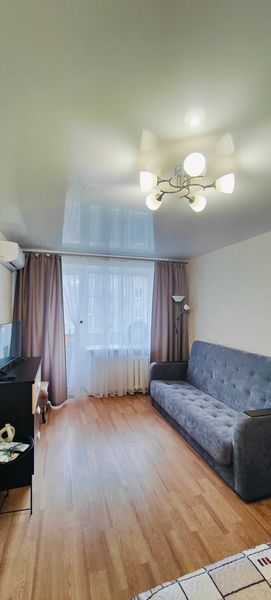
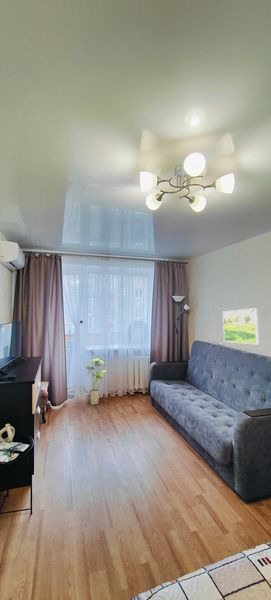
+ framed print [222,307,260,345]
+ house plant [85,357,109,406]
